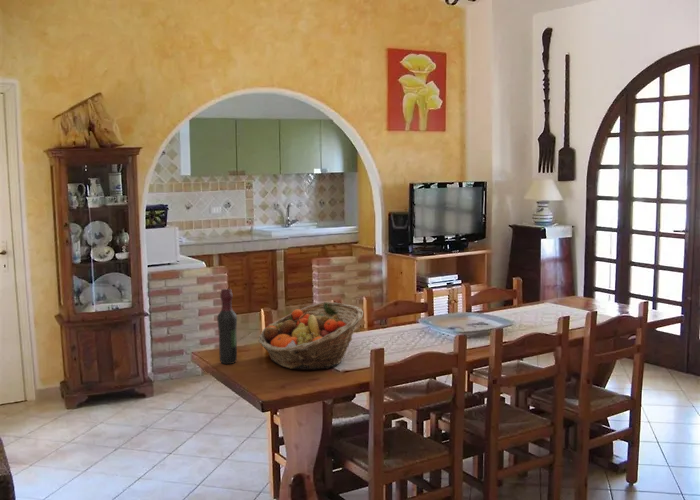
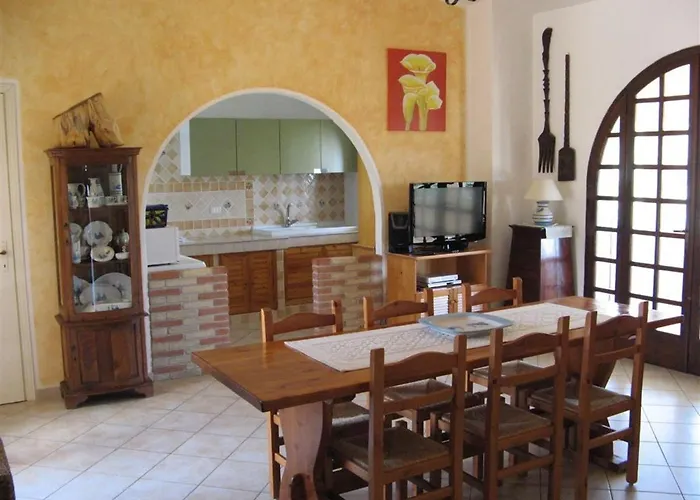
- fruit basket [258,301,364,370]
- wine bottle [216,288,238,365]
